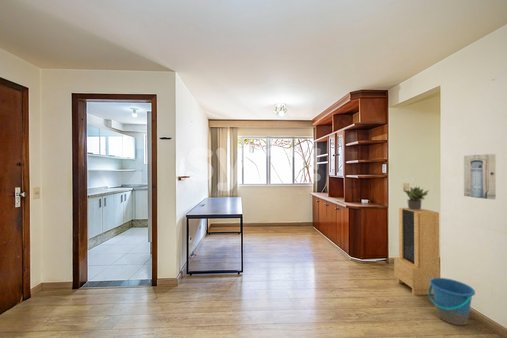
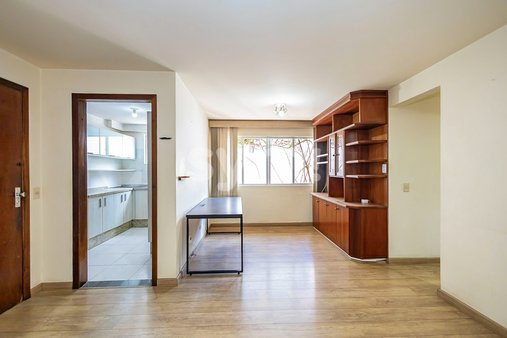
- wall art [463,153,497,200]
- storage cabinet [393,207,440,296]
- potted plant [403,185,430,210]
- bucket [427,277,476,326]
